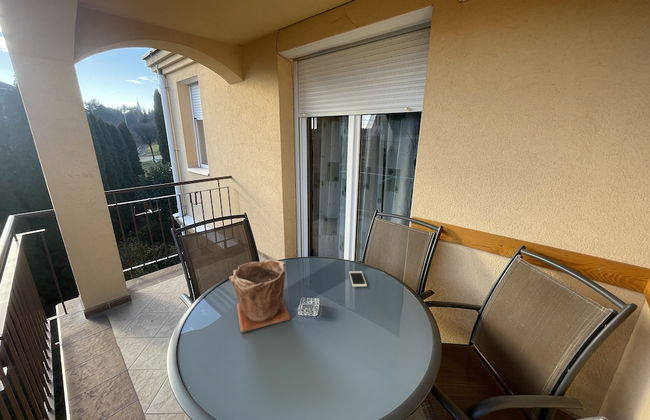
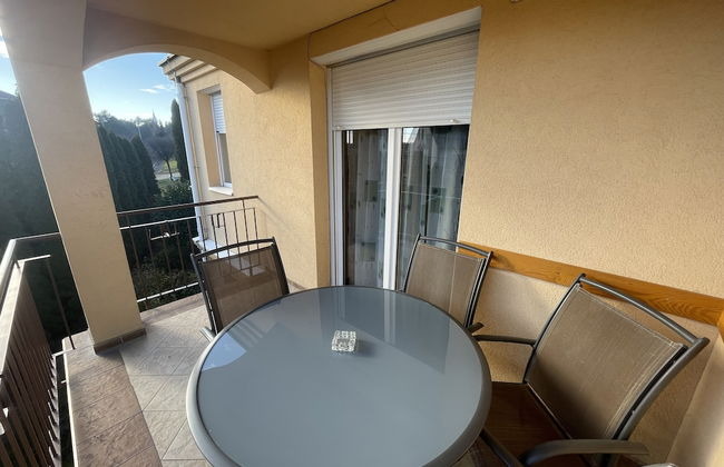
- plant pot [228,258,291,333]
- cell phone [348,270,368,288]
